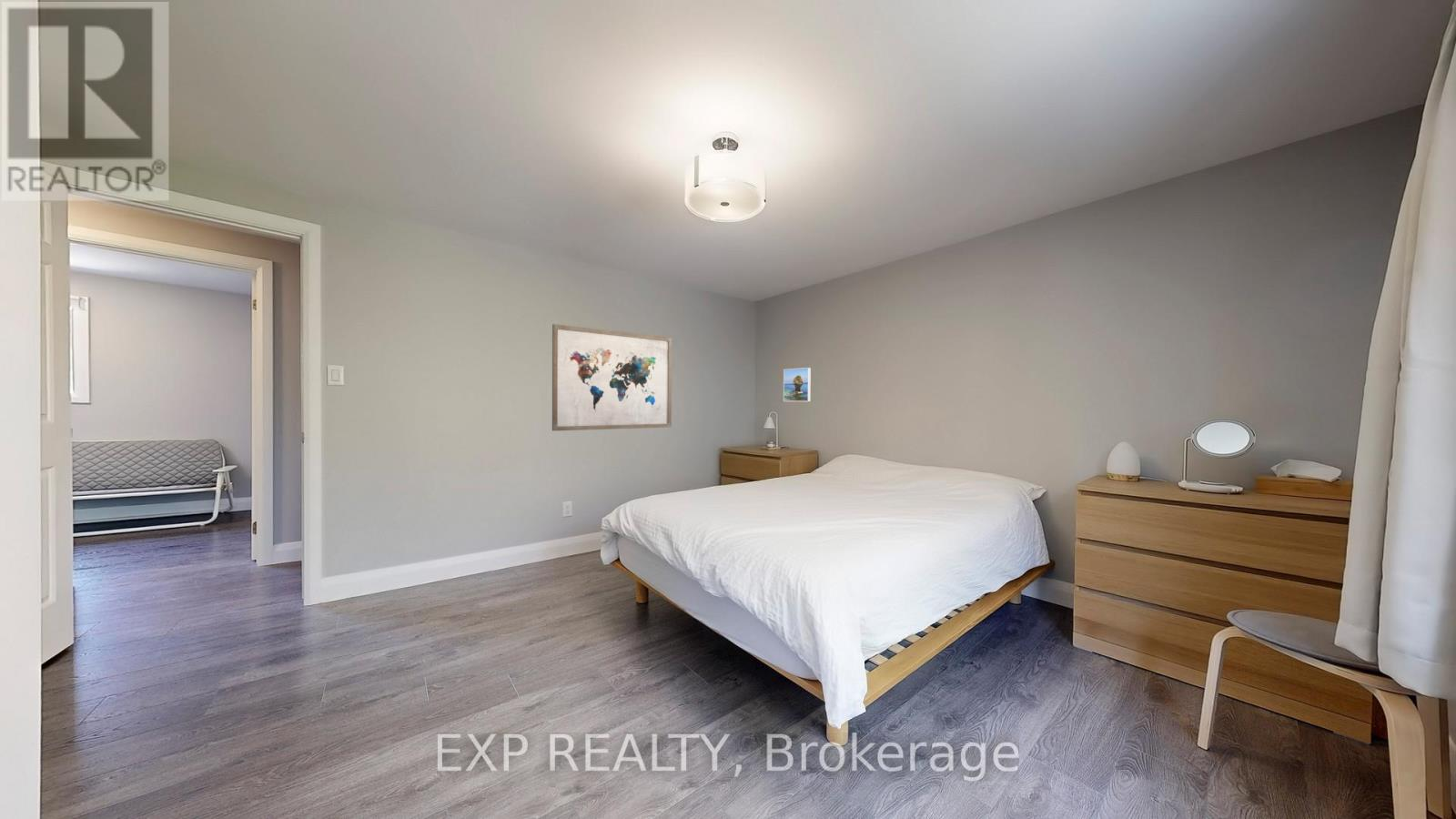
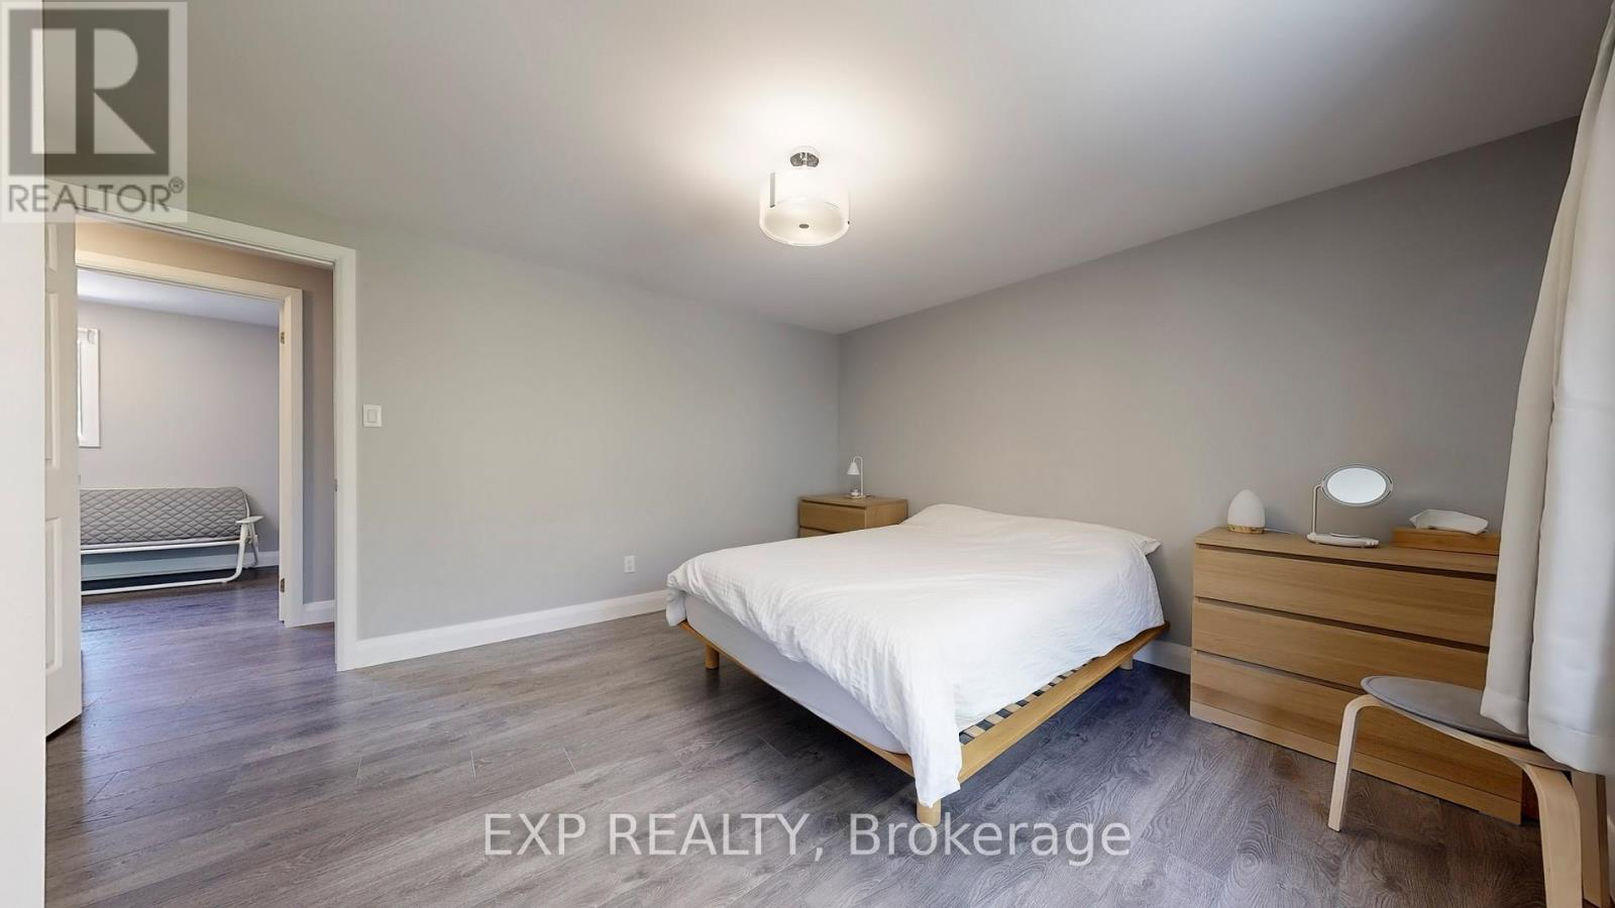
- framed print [783,367,812,402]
- wall art [551,323,672,431]
